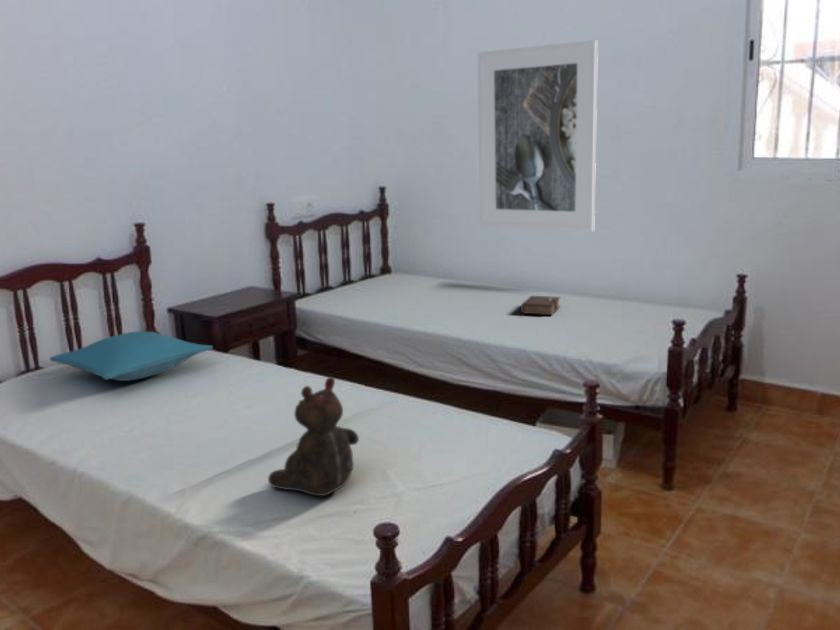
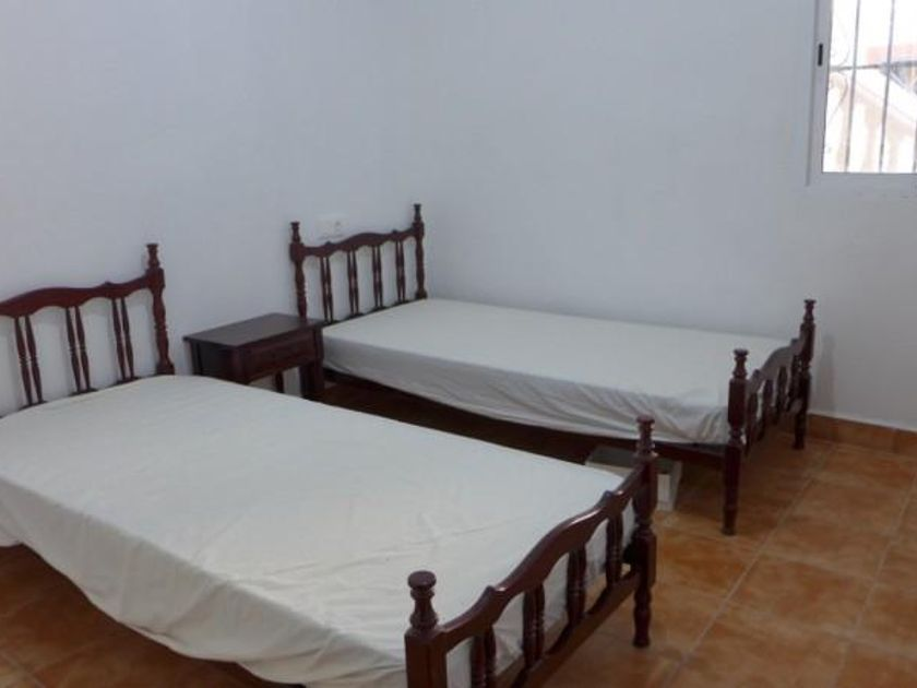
- teddy bear [267,376,360,497]
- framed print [476,39,599,233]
- book [520,295,561,318]
- pillow [49,330,214,382]
